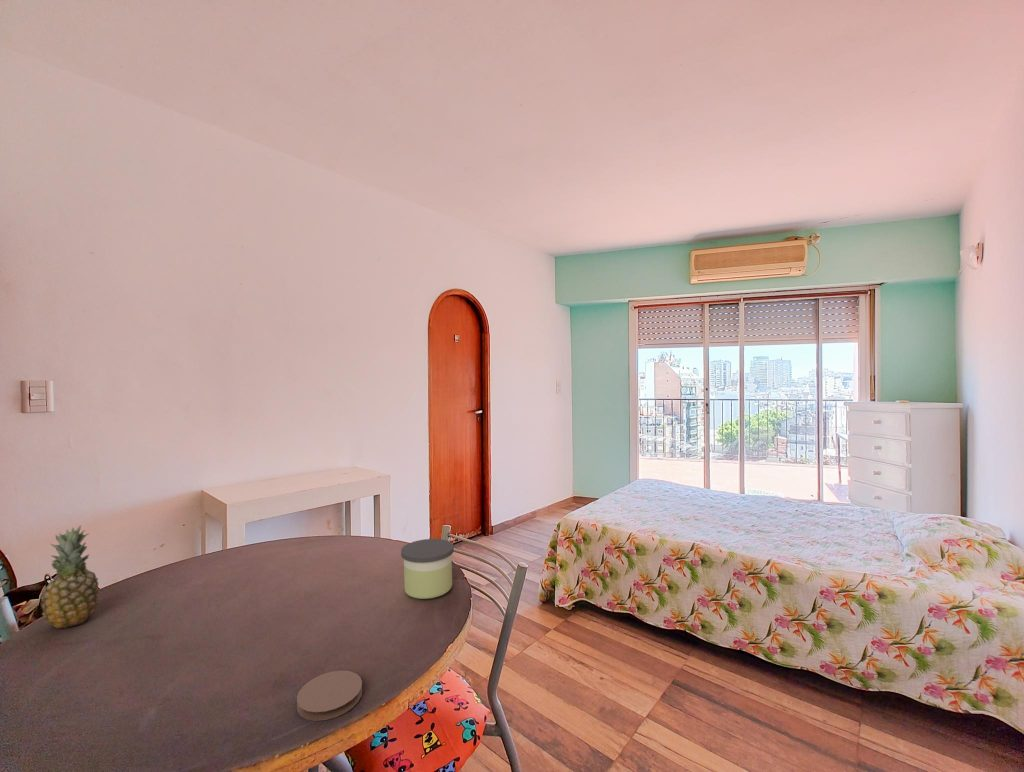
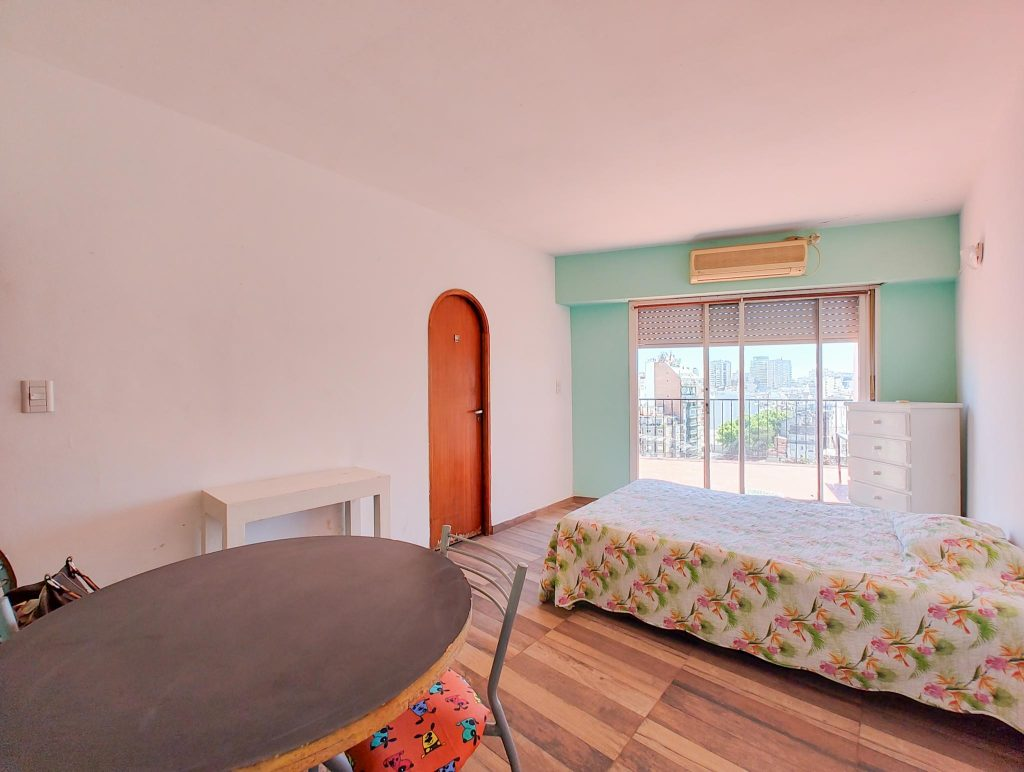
- coaster [296,670,363,722]
- candle [400,538,455,600]
- fruit [41,525,100,630]
